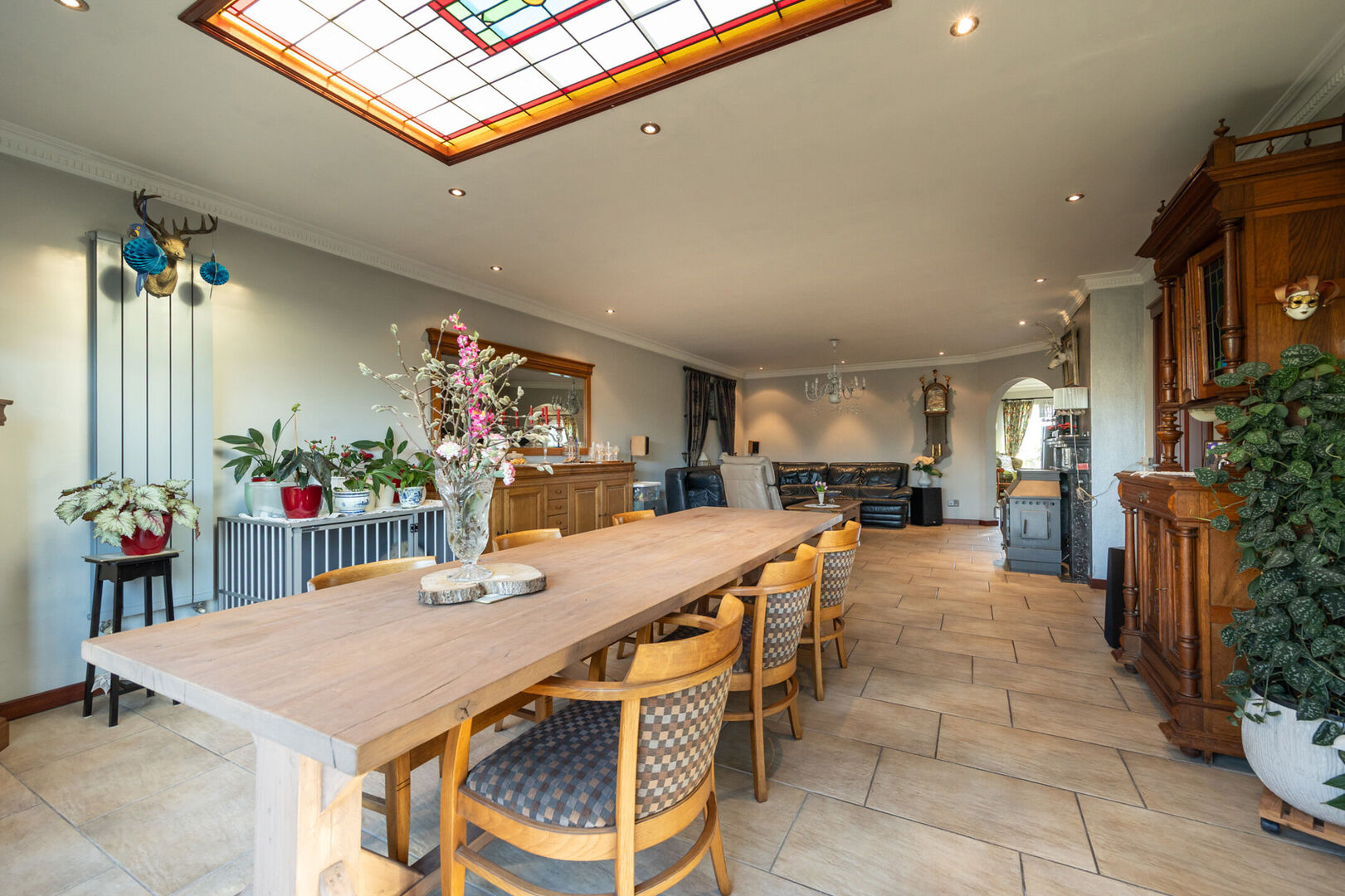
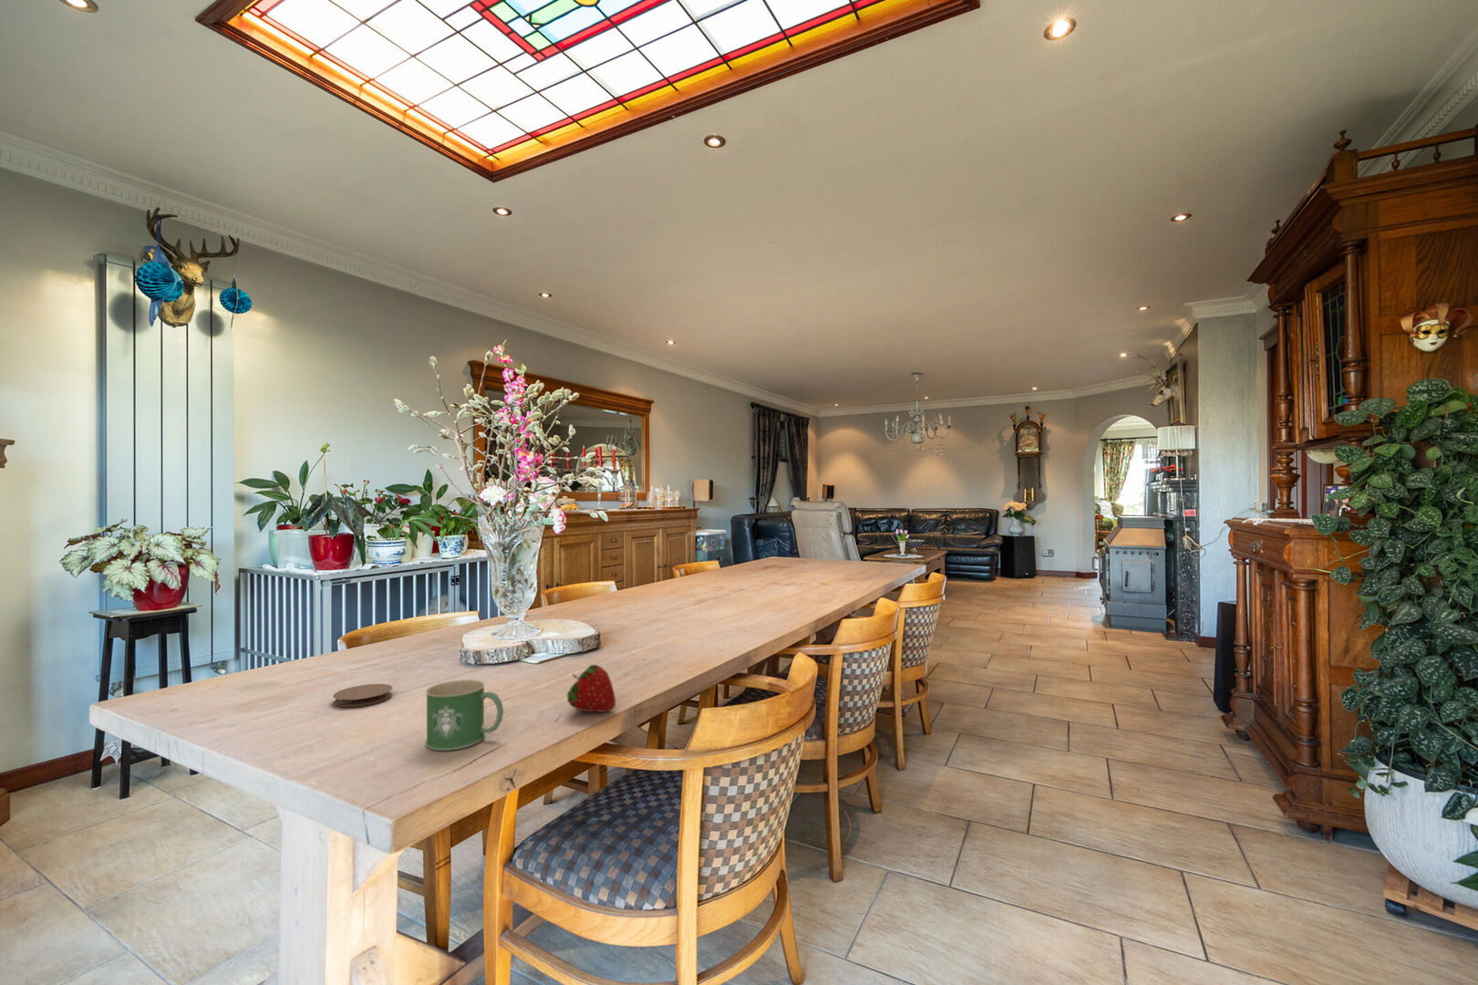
+ coaster [332,683,393,708]
+ mug [425,678,504,752]
+ fruit [565,664,616,713]
